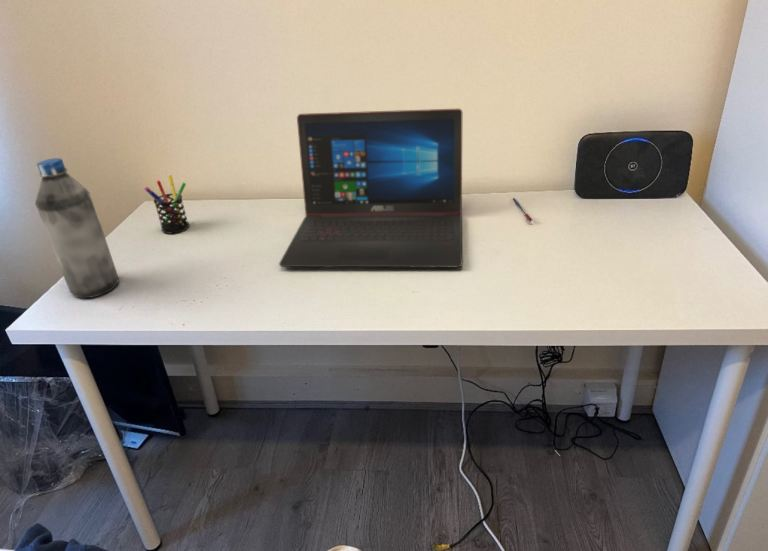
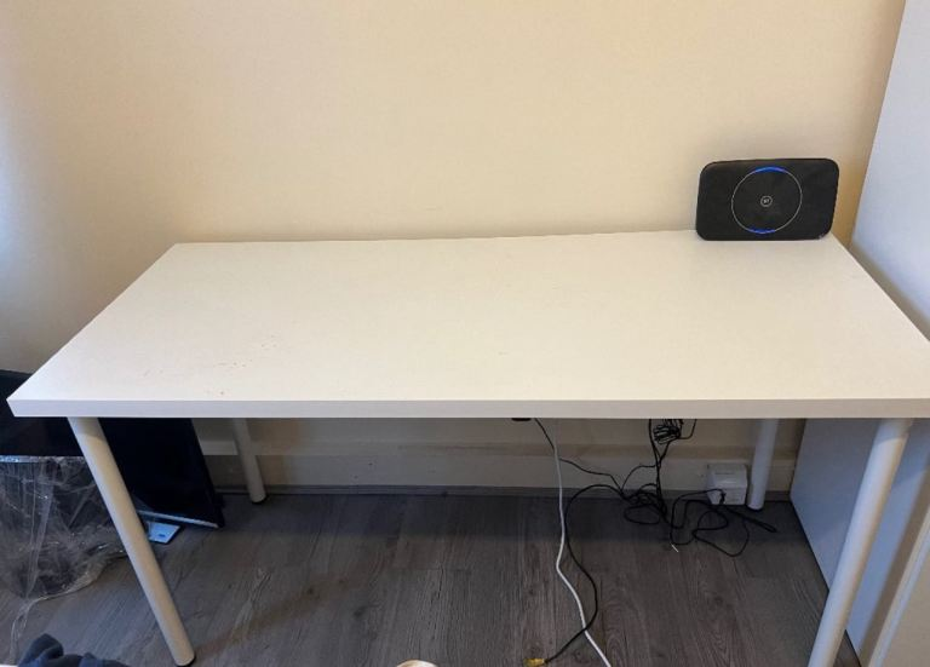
- water bottle [34,157,120,299]
- pen holder [144,174,190,235]
- laptop [278,108,463,268]
- pen [512,197,534,222]
